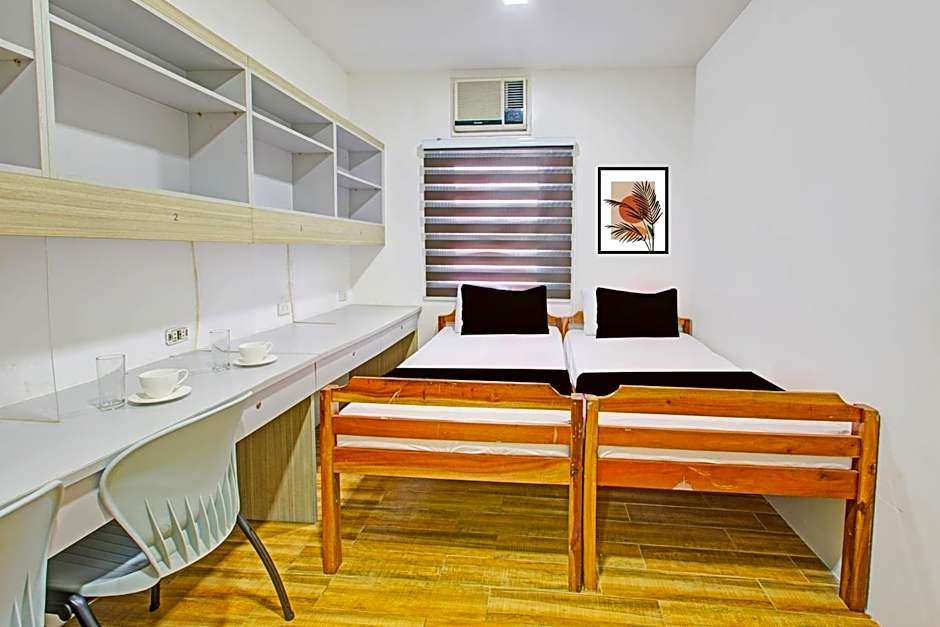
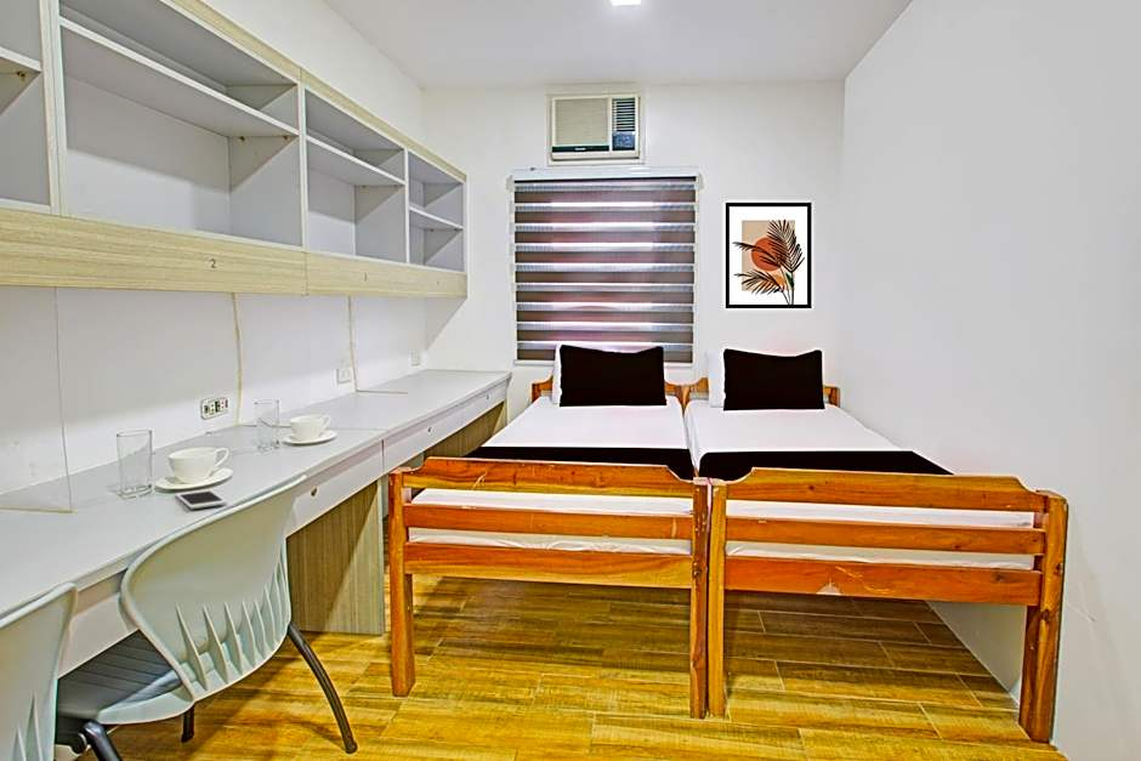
+ cell phone [175,488,228,510]
